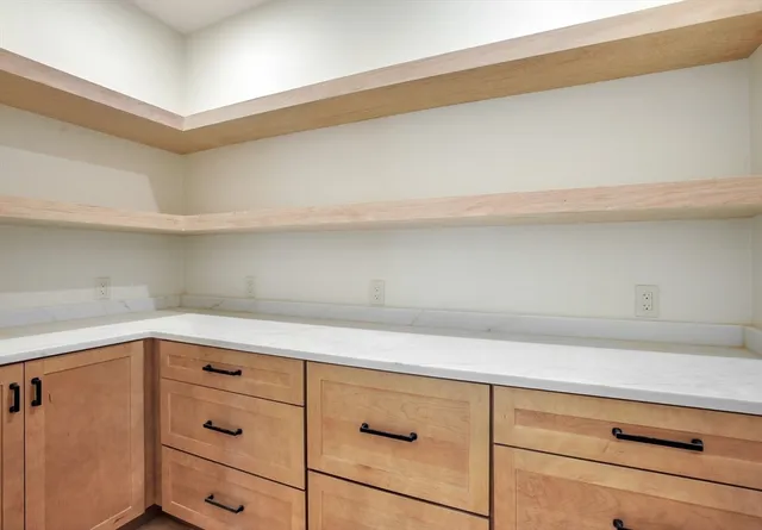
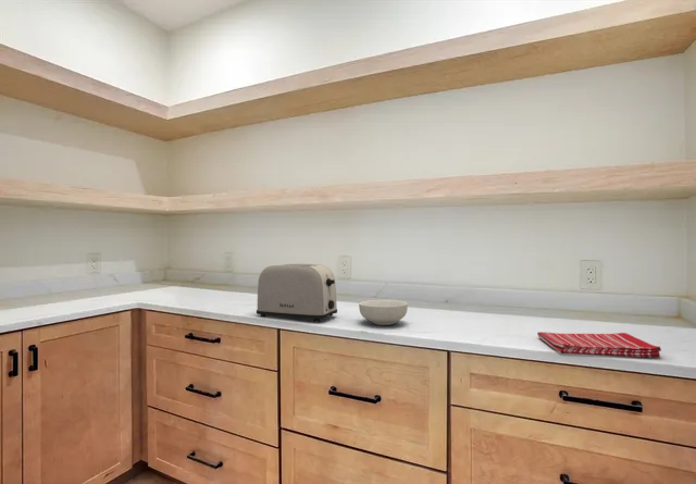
+ dish towel [536,331,662,359]
+ toaster [256,263,338,323]
+ cereal bowl [358,299,409,326]
